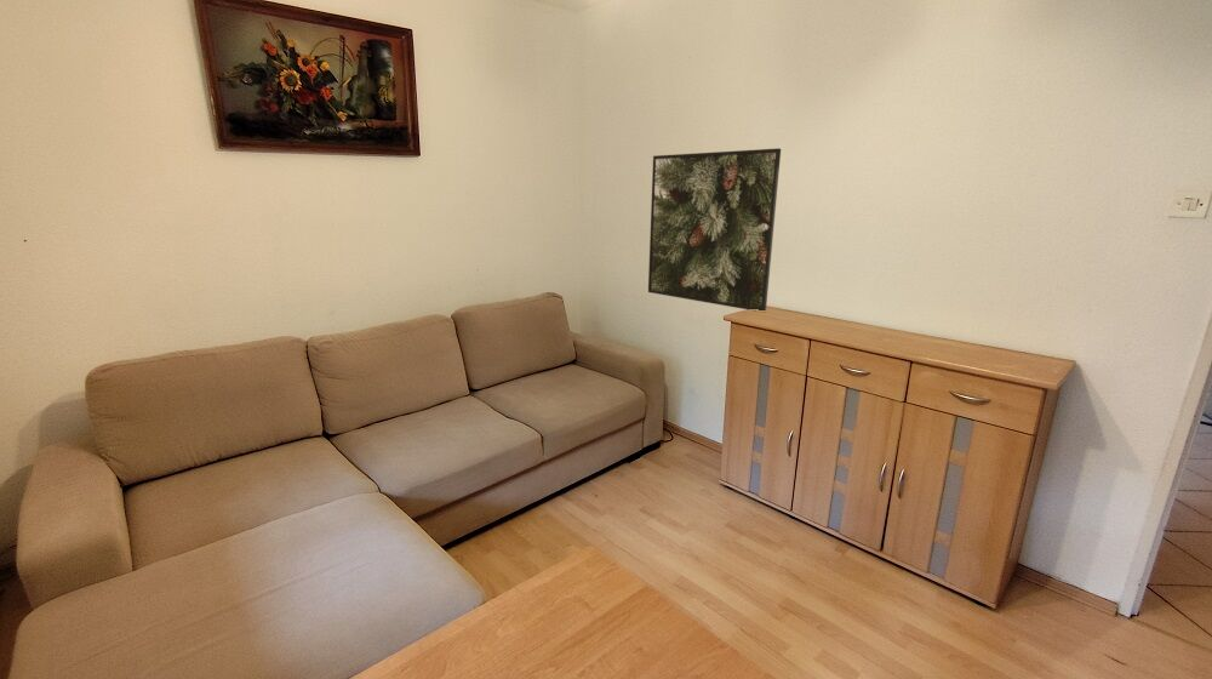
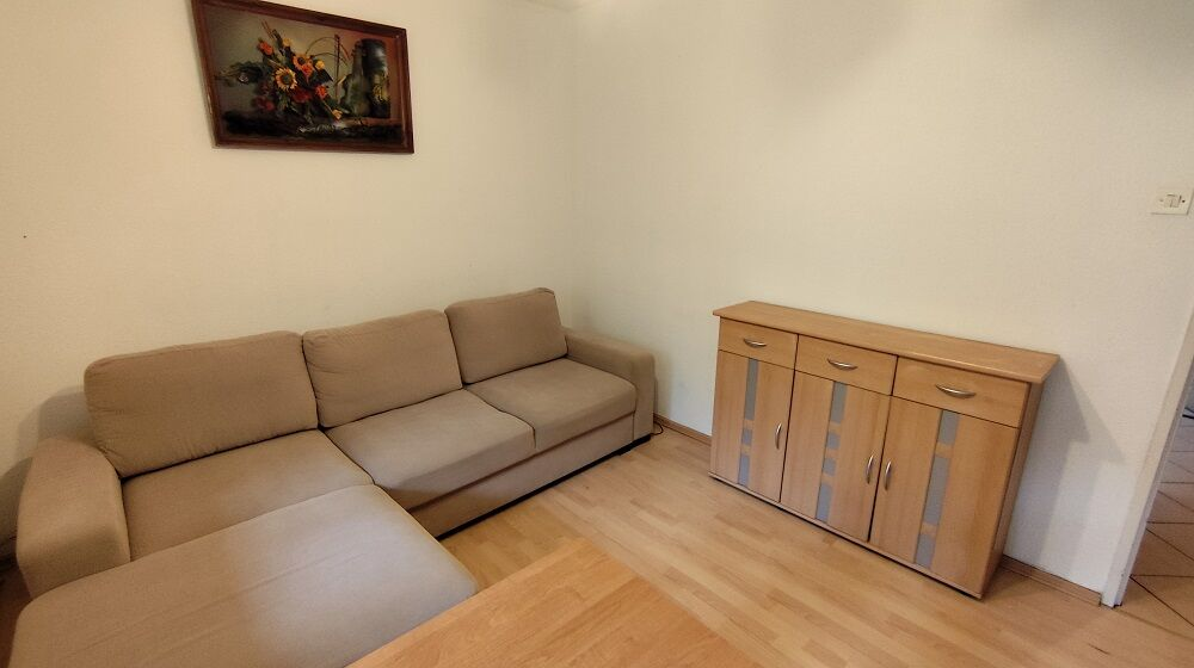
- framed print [647,147,782,312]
